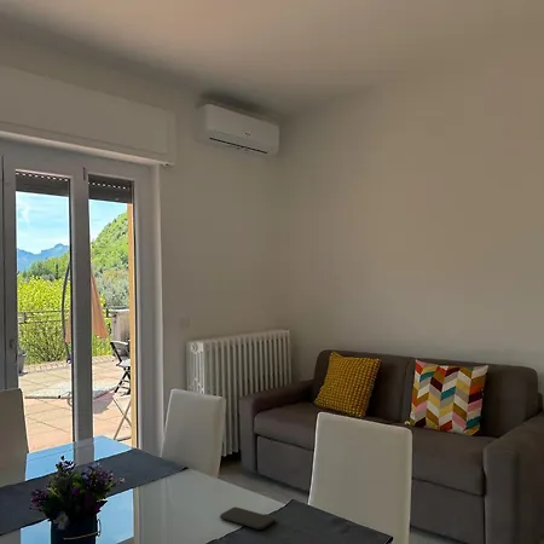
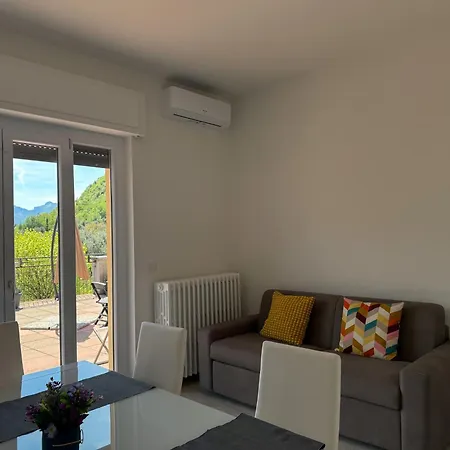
- smartphone [219,505,277,531]
